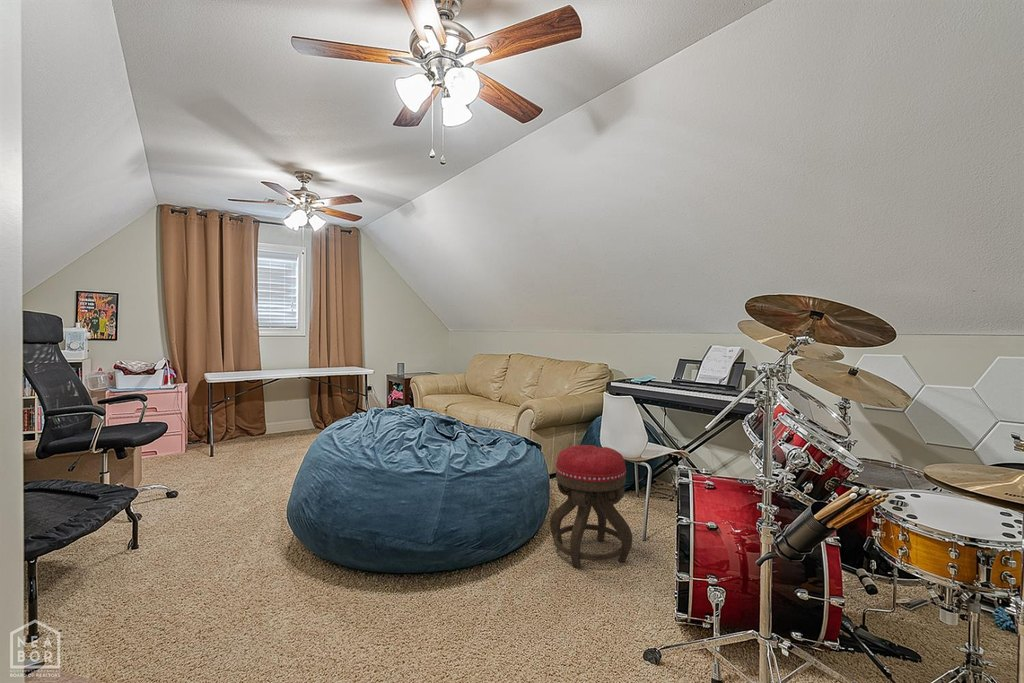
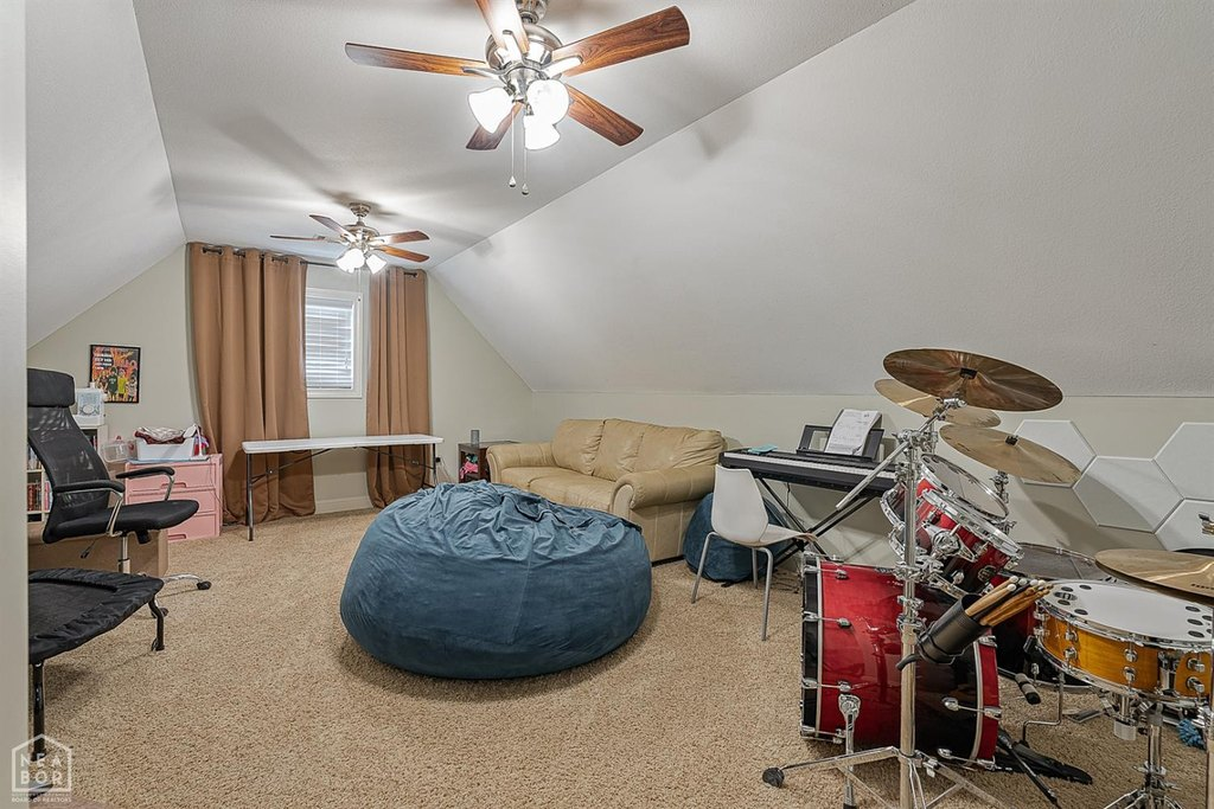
- ottoman [549,444,634,569]
